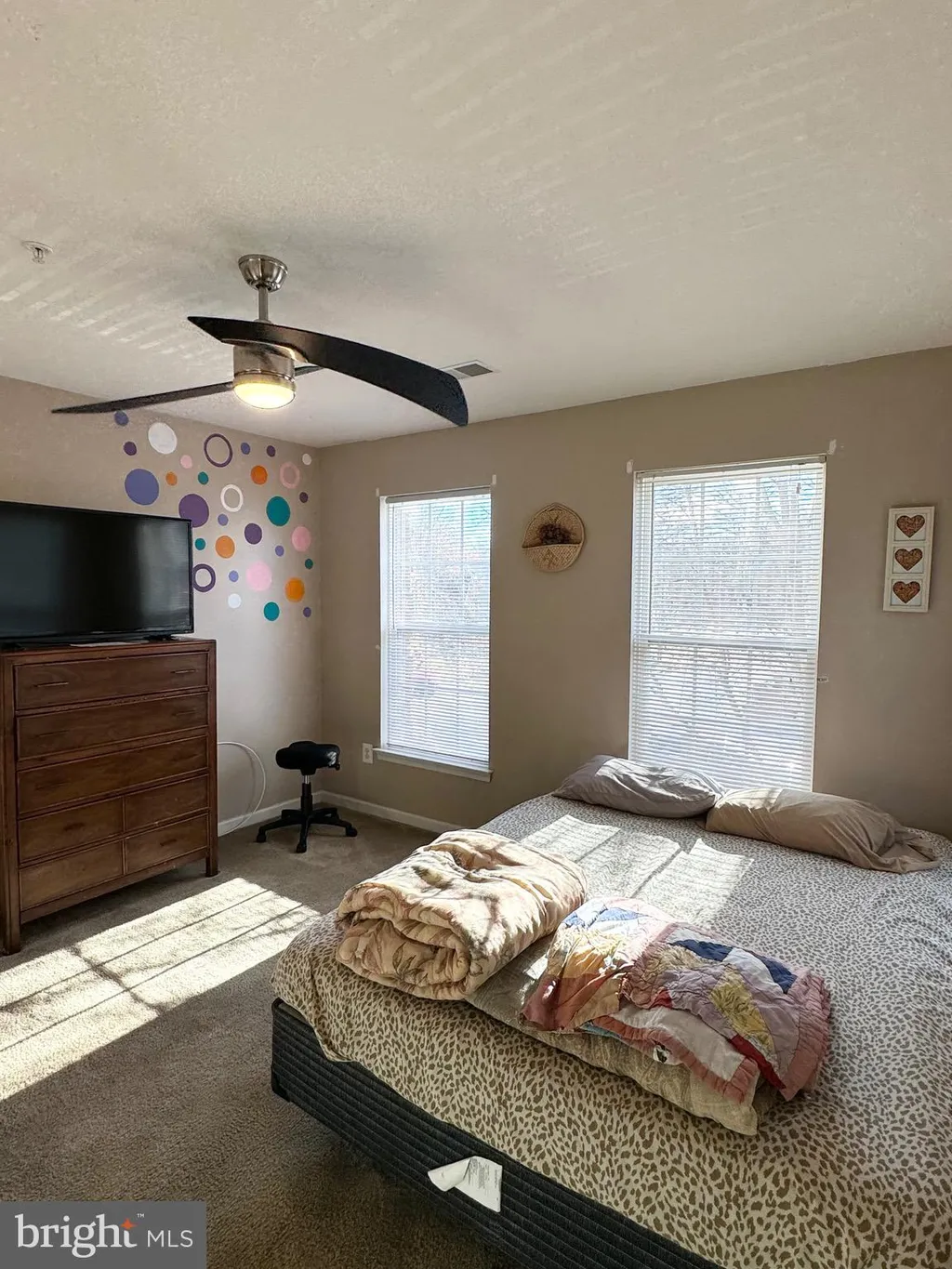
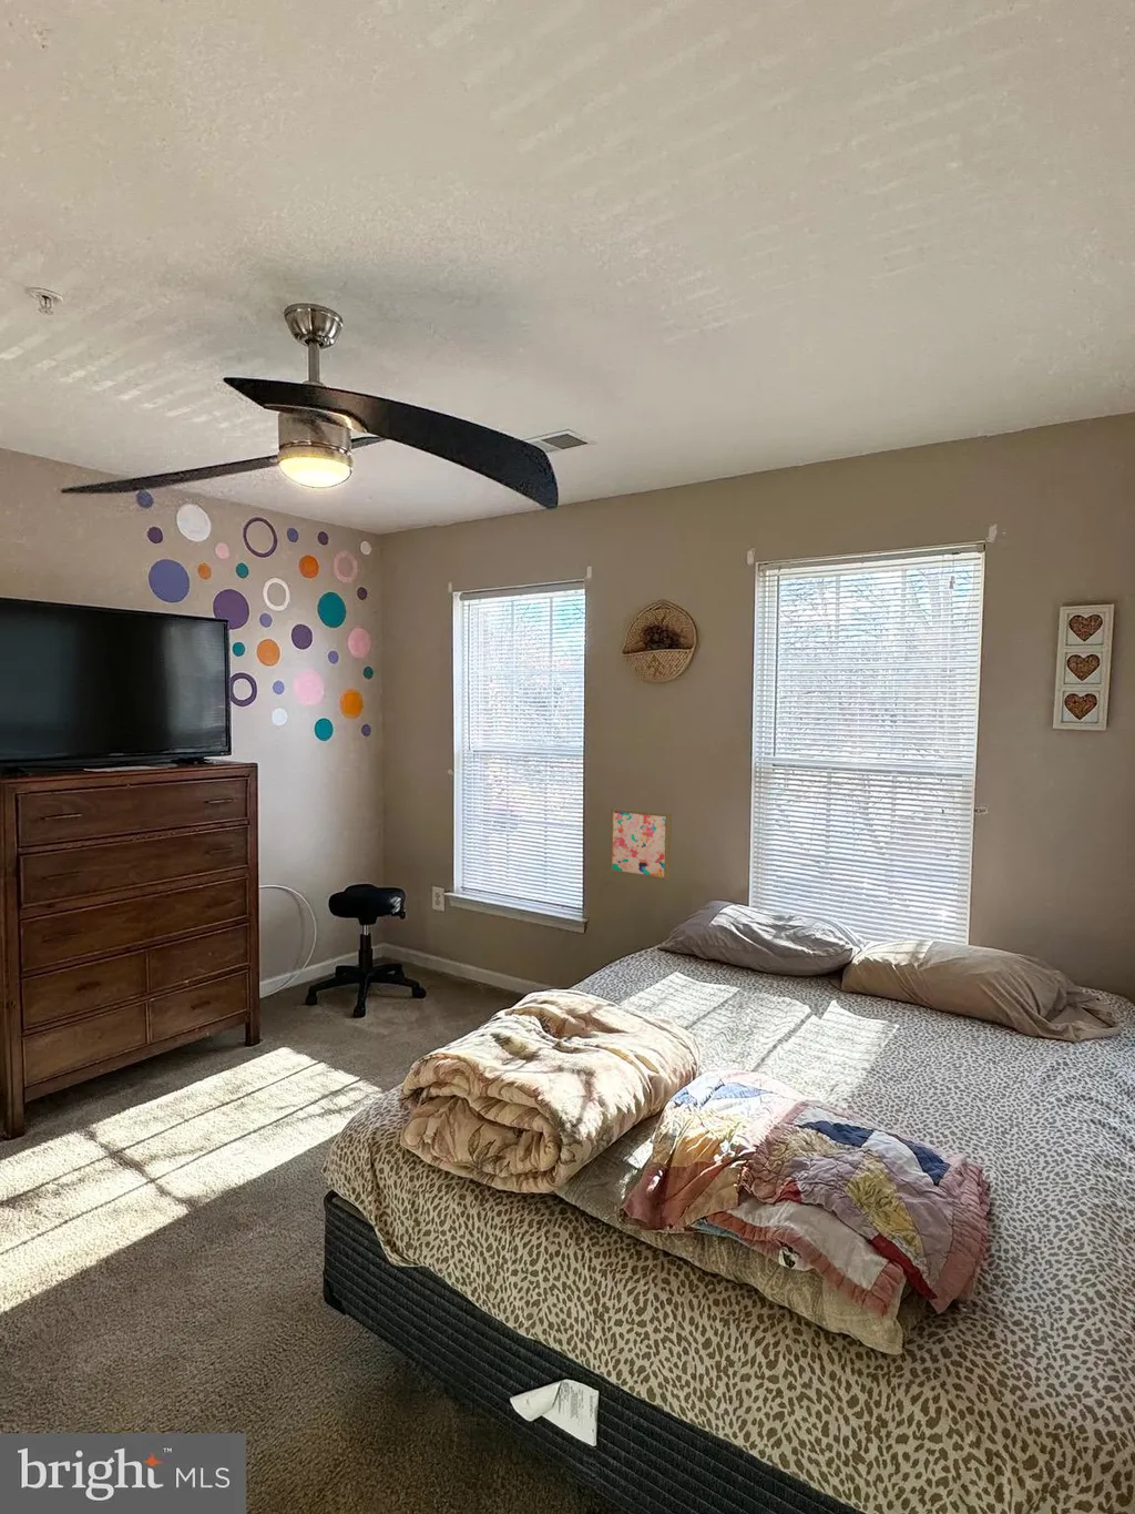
+ wall art [608,808,672,882]
